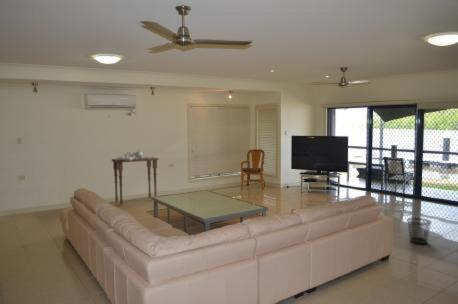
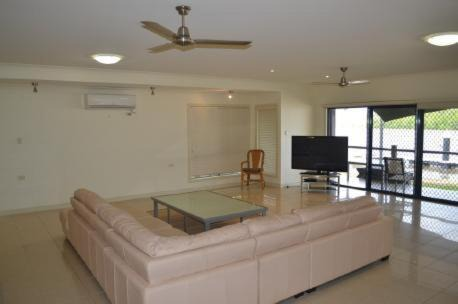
- side table [110,150,160,206]
- wastebasket [406,217,432,245]
